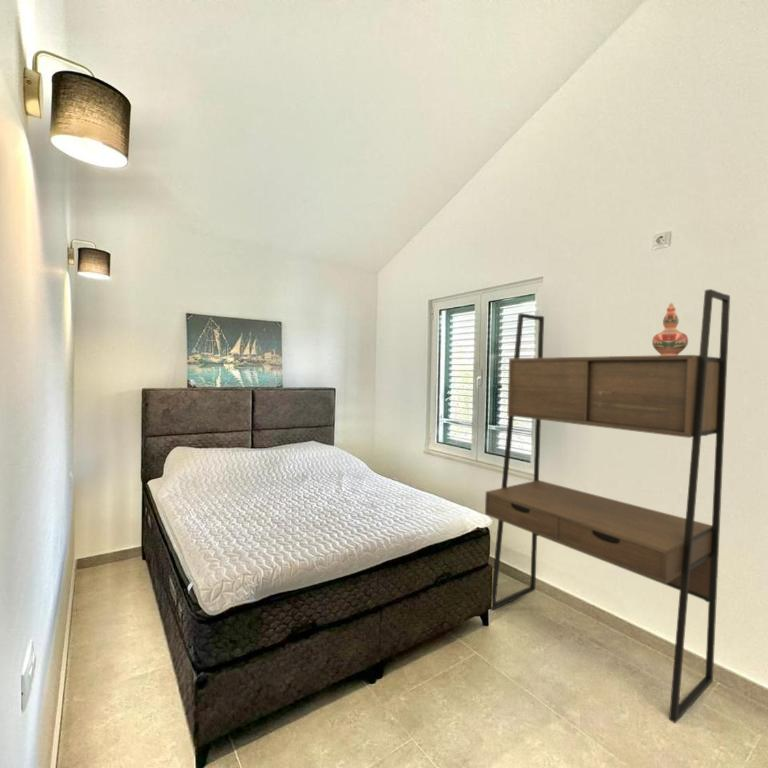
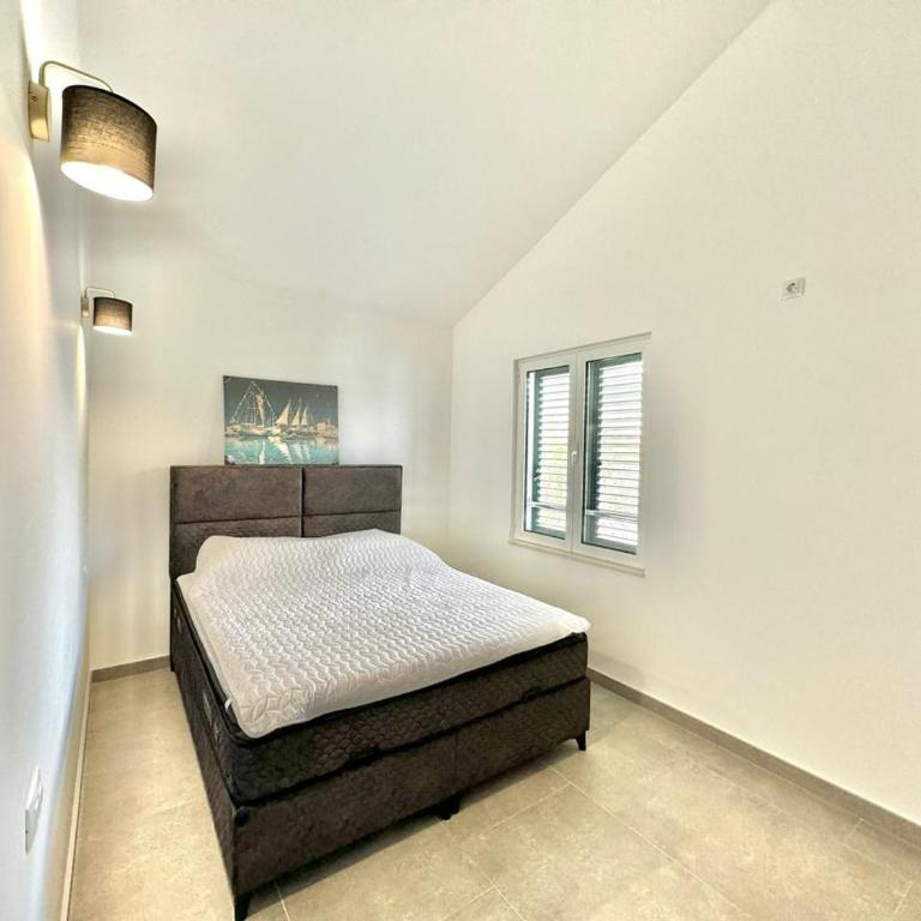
- decorative vase [651,302,689,355]
- desk [484,288,731,724]
